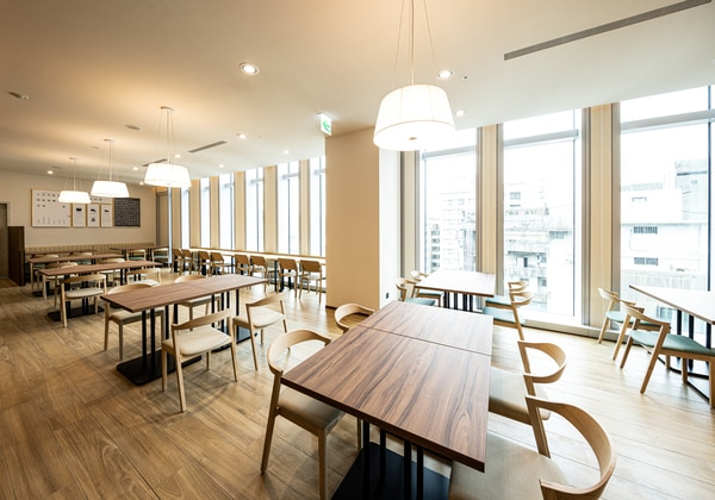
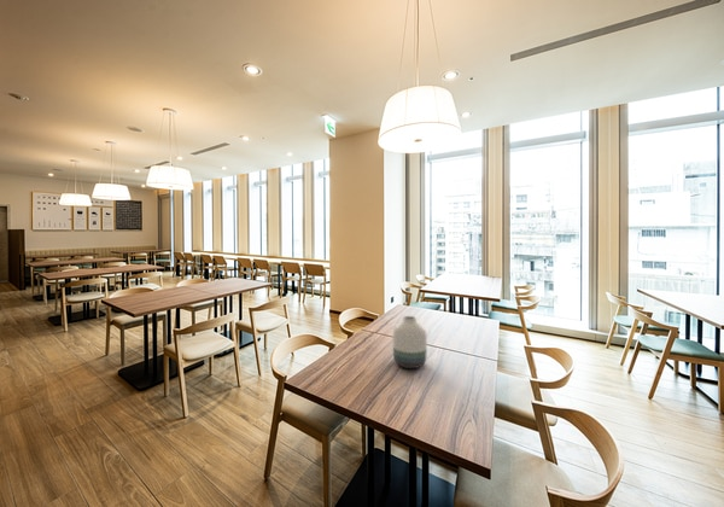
+ vase [392,315,428,369]
